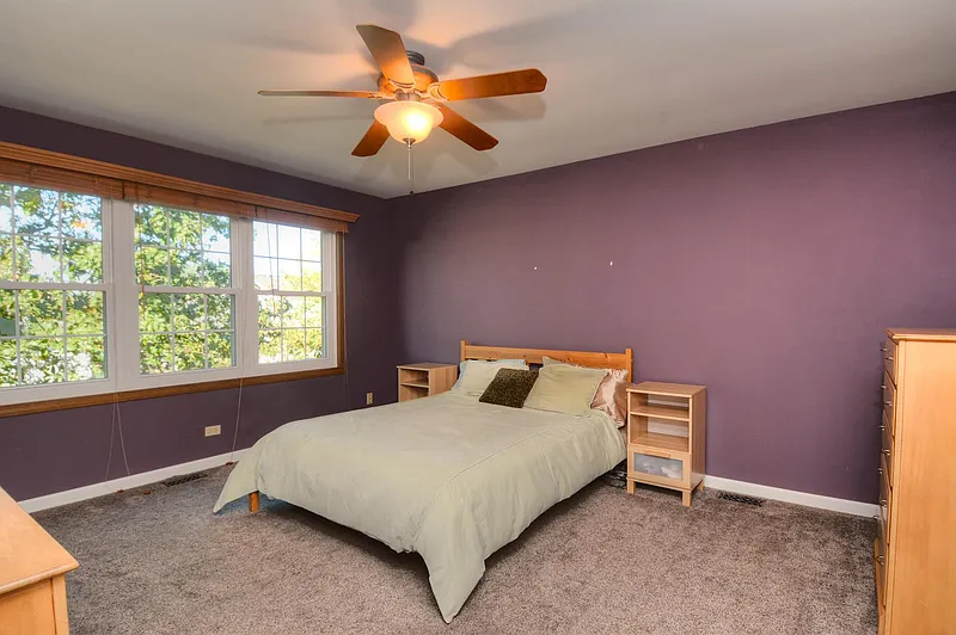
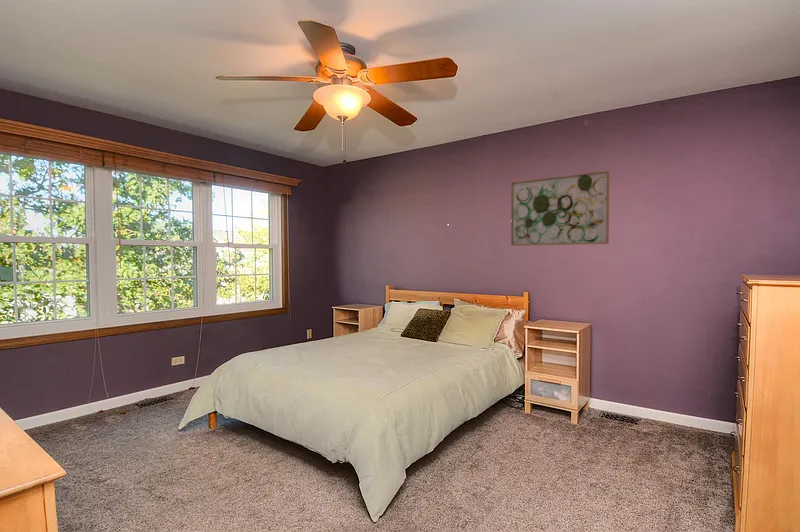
+ wall art [510,170,610,247]
